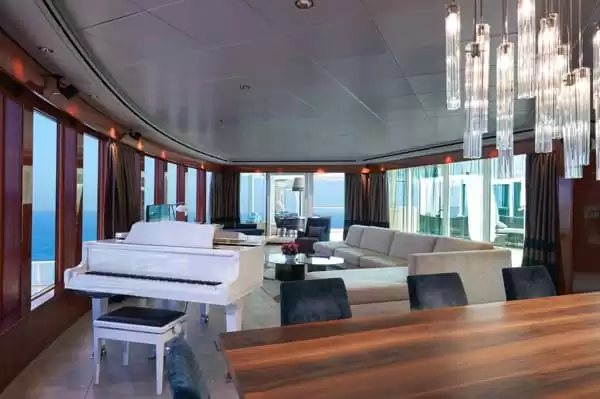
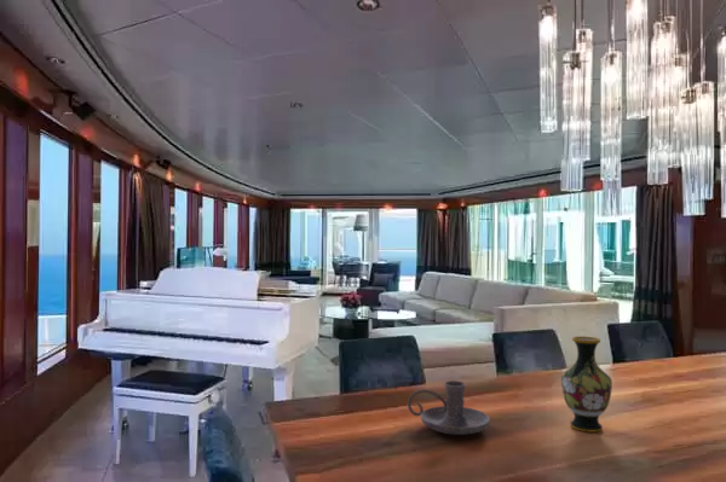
+ vase [560,335,613,434]
+ candle holder [407,379,491,436]
